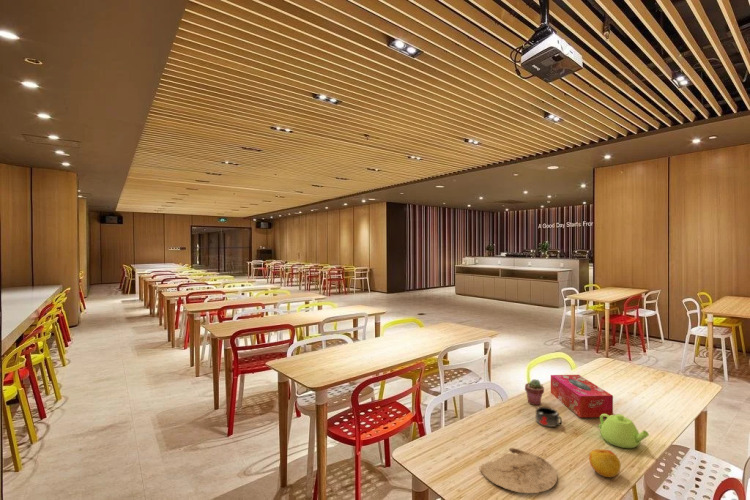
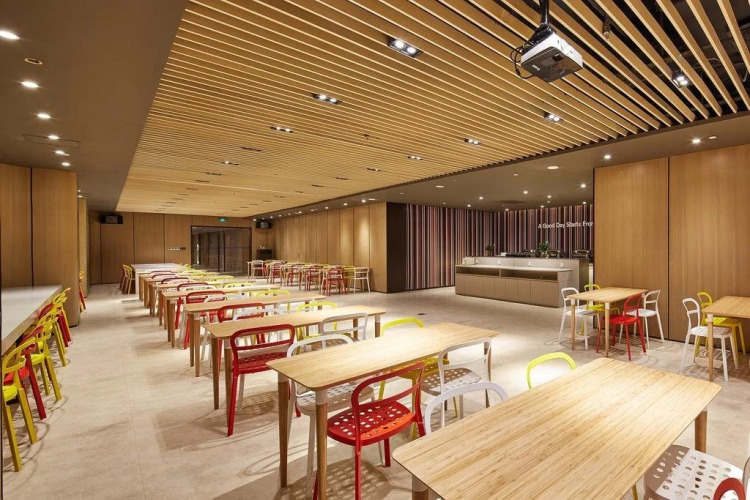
- mug [535,406,563,428]
- tissue box [550,374,614,419]
- potted succulent [524,378,545,406]
- plate [478,447,558,494]
- teapot [597,413,650,449]
- apple [588,448,622,478]
